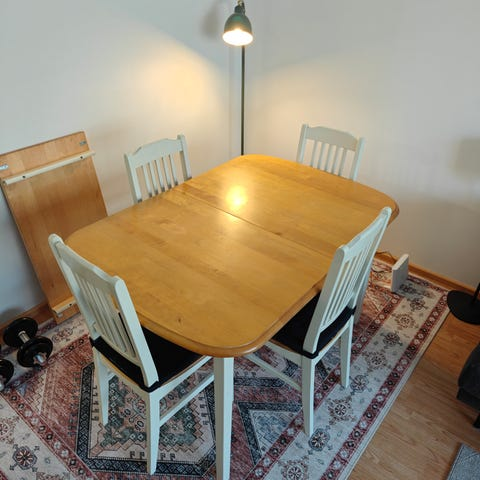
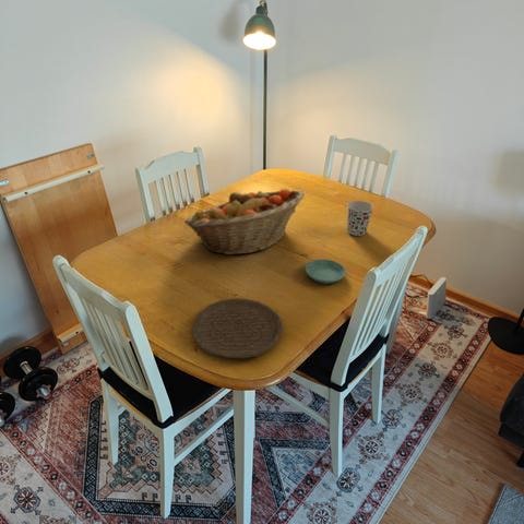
+ fruit basket [183,188,306,255]
+ saucer [305,259,347,285]
+ plate [191,297,284,360]
+ cup [346,200,374,237]
